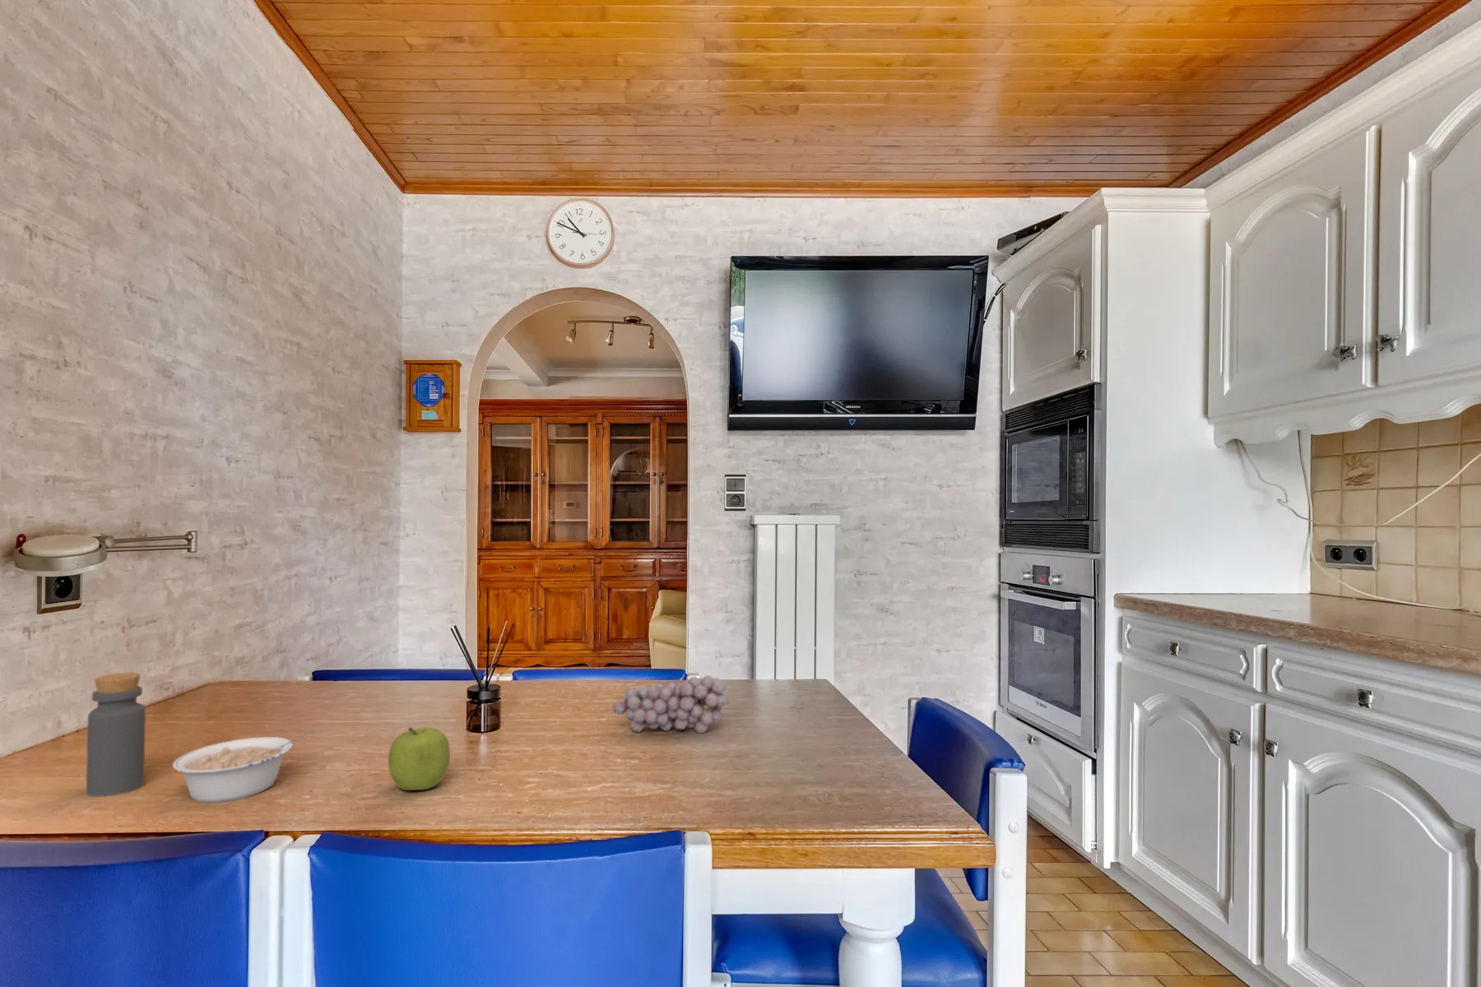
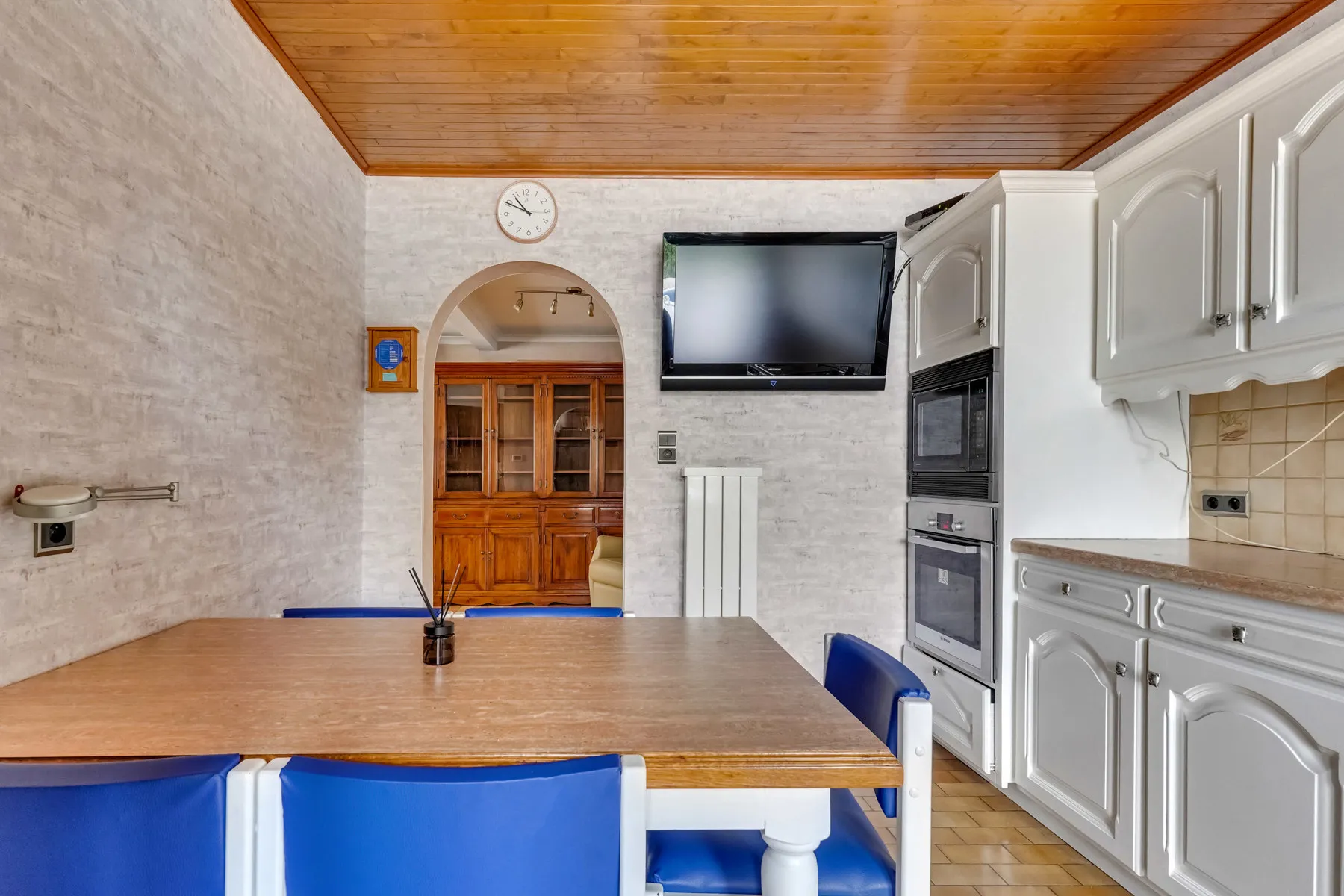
- fruit [612,674,732,735]
- fruit [388,726,451,791]
- legume [172,729,316,803]
- bottle [86,672,147,798]
